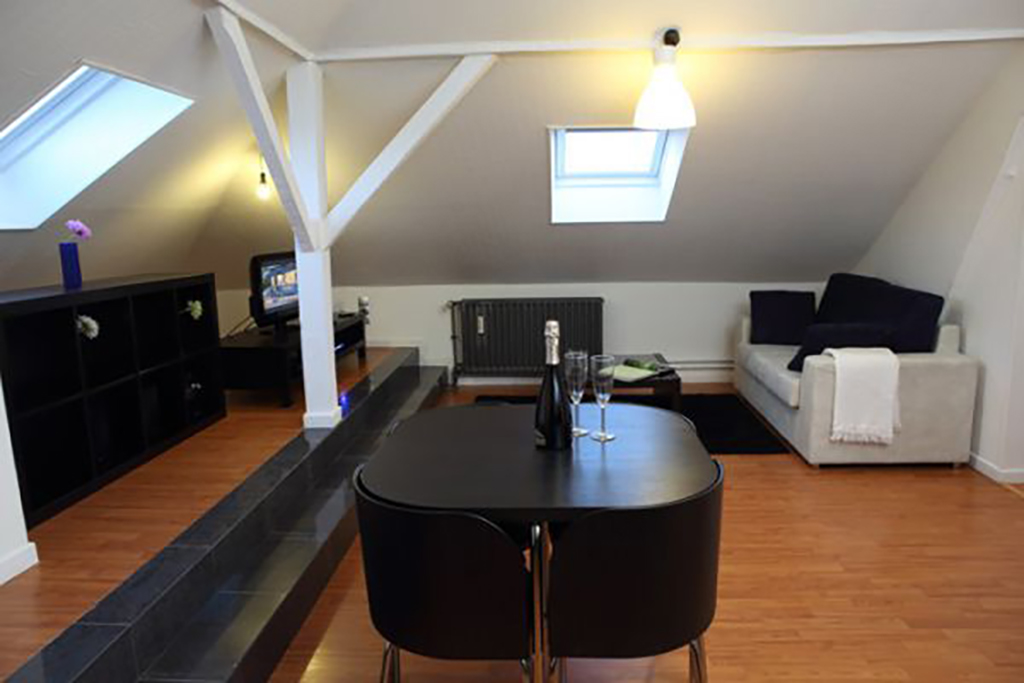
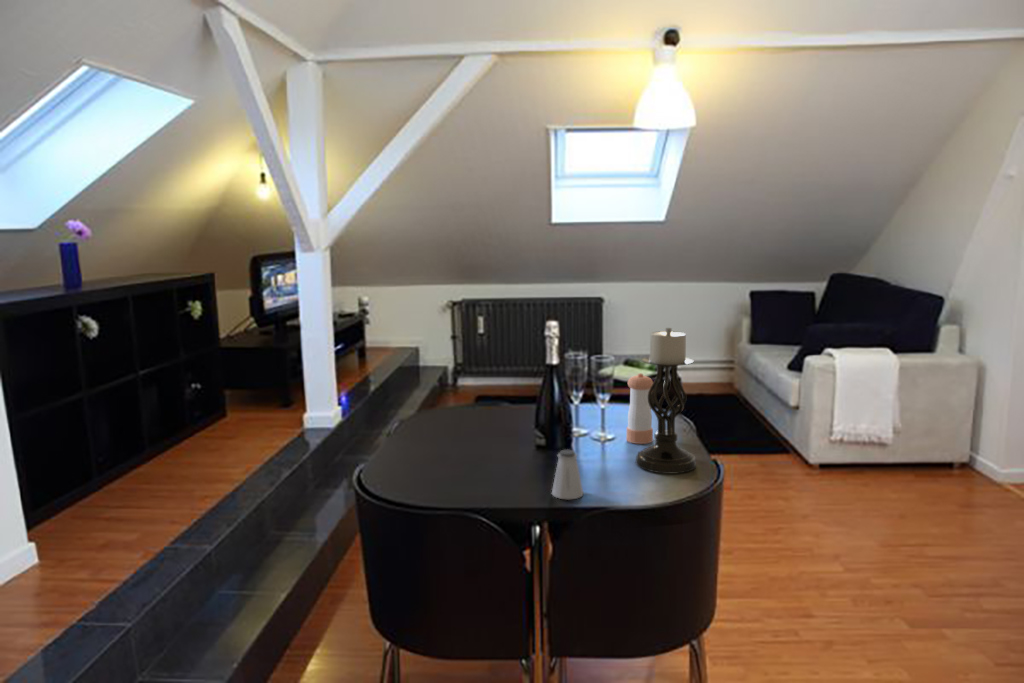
+ candle holder [634,327,697,475]
+ pepper shaker [625,372,654,445]
+ saltshaker [551,449,584,500]
